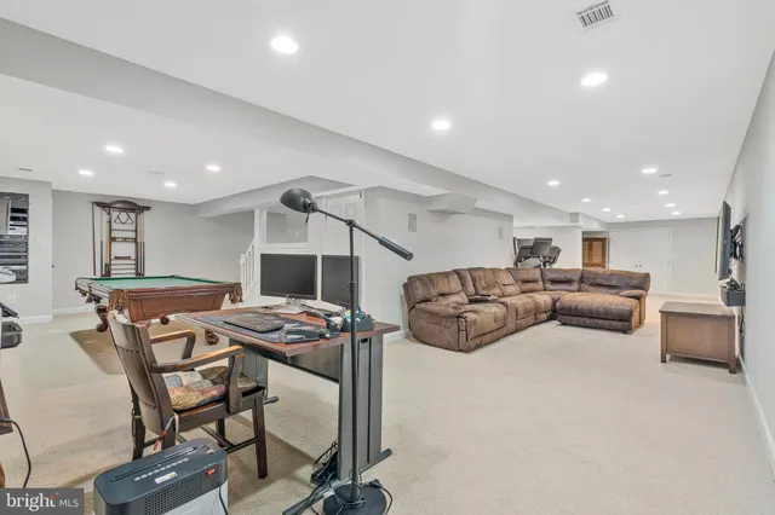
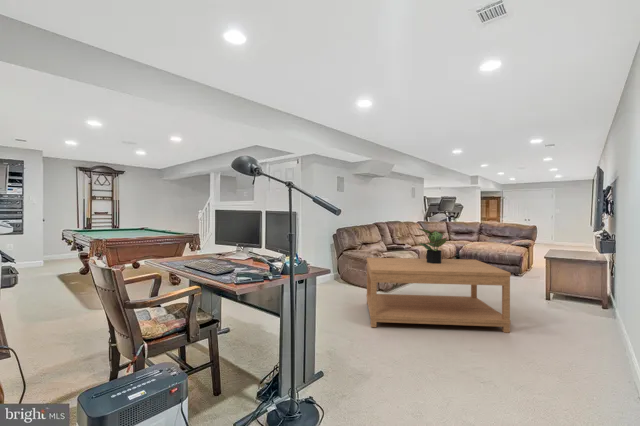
+ potted plant [416,227,450,264]
+ coffee table [365,257,512,334]
